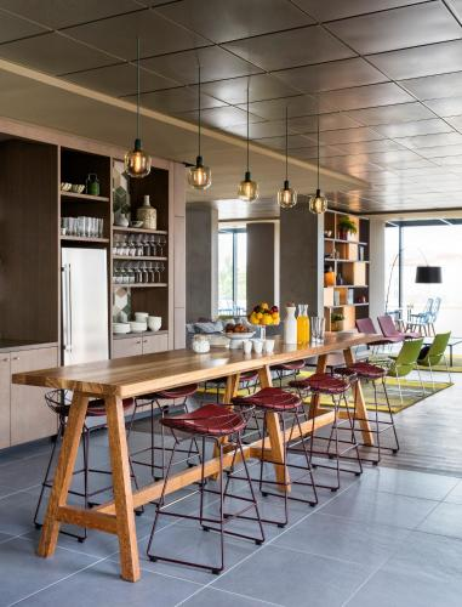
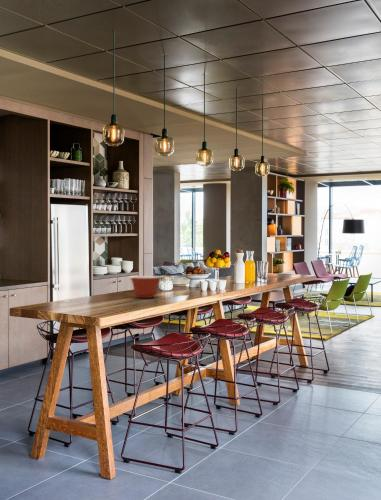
+ mixing bowl [129,275,162,299]
